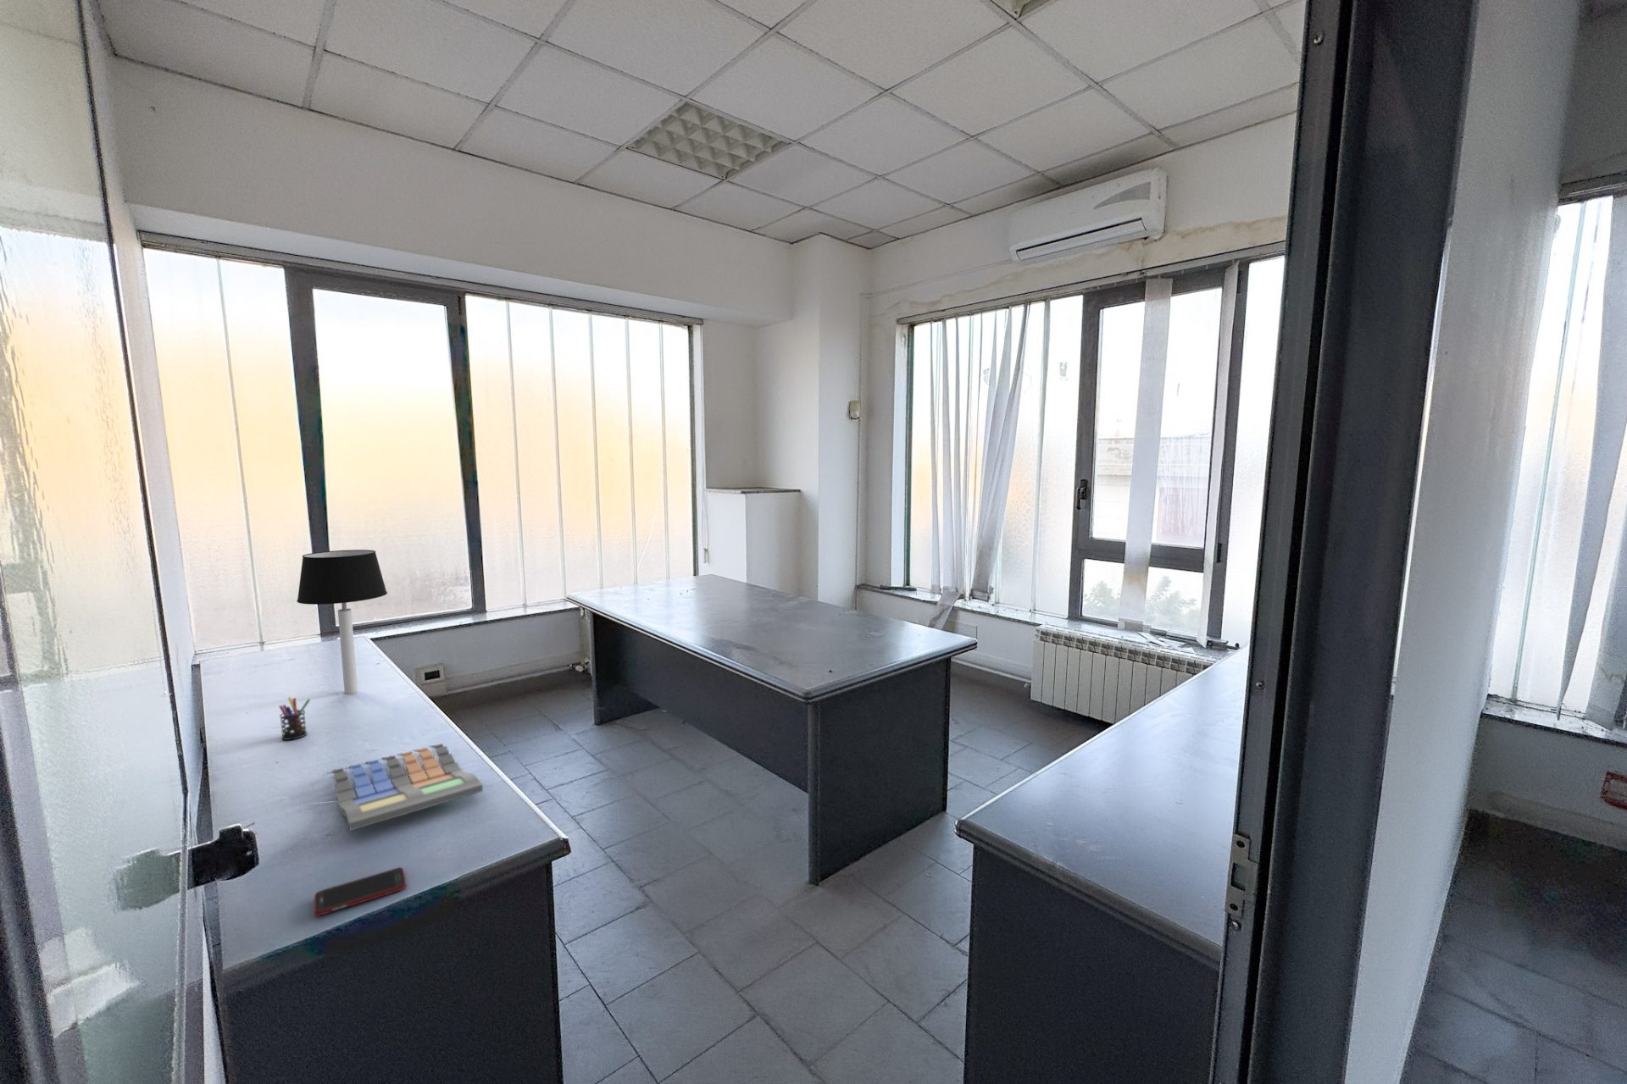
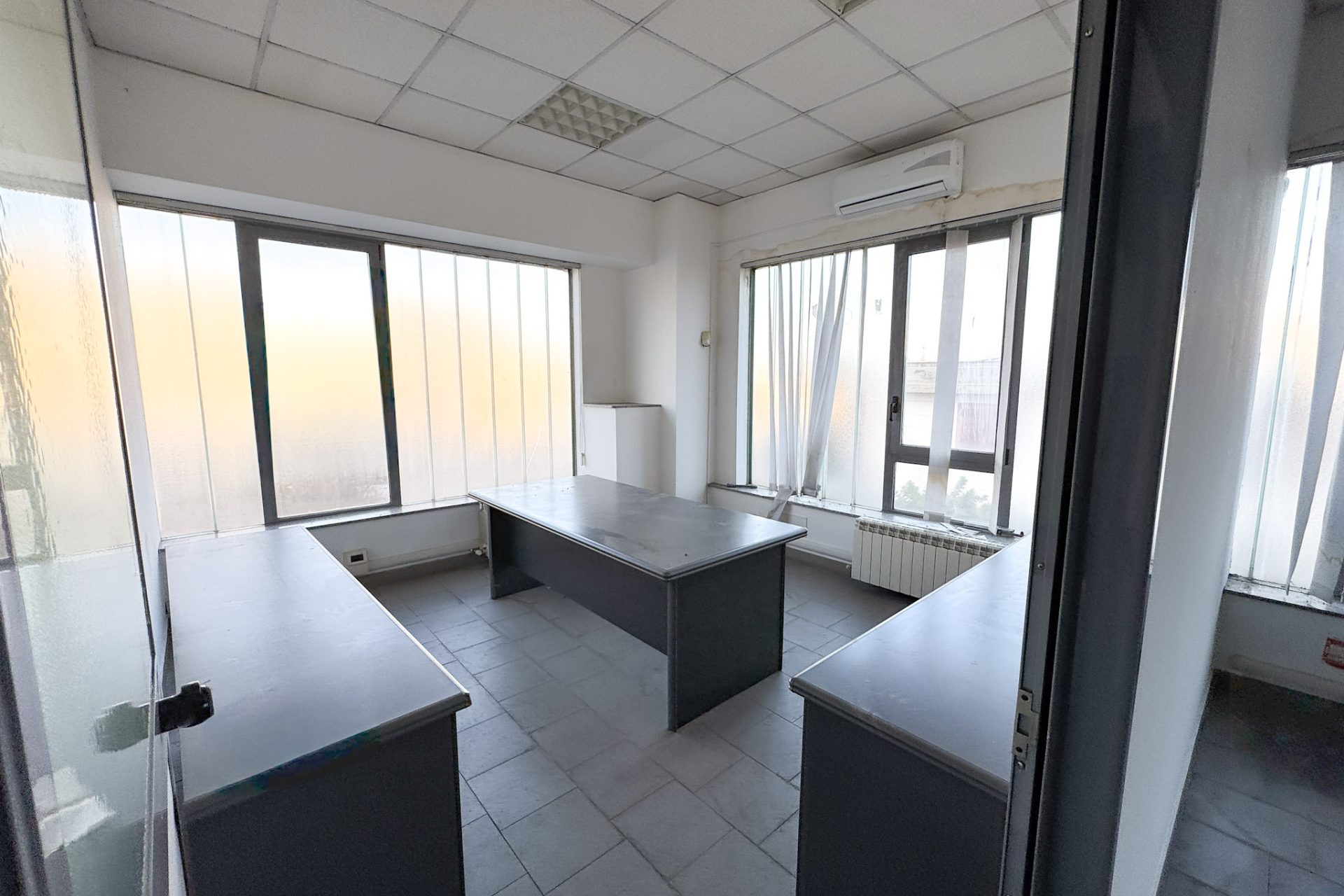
- cell phone [314,866,407,916]
- table lamp [297,549,389,694]
- pen holder [278,696,311,740]
- keyboard [332,743,484,831]
